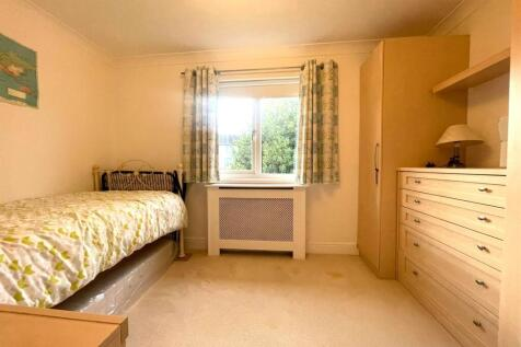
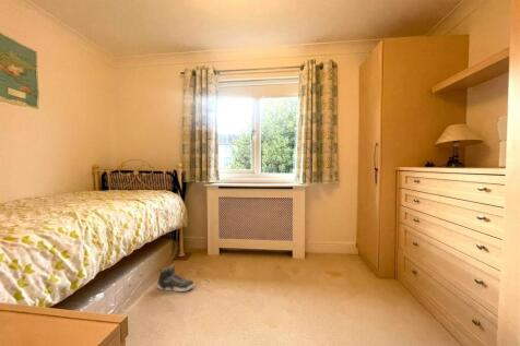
+ sneaker [156,264,196,293]
